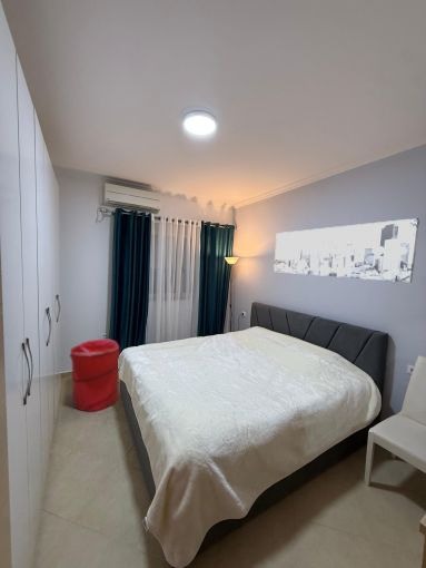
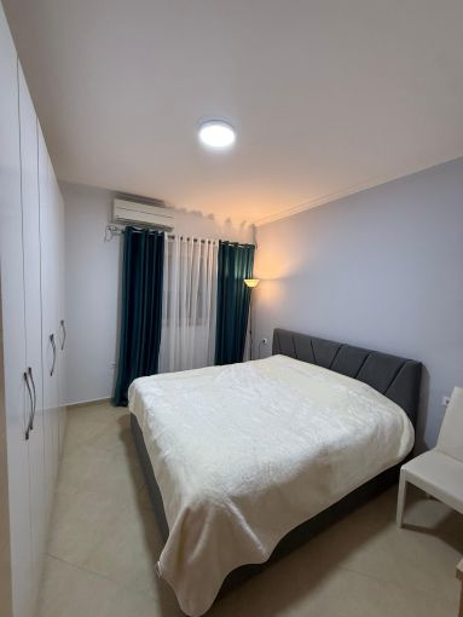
- laundry hamper [69,337,120,412]
- wall art [273,217,420,284]
